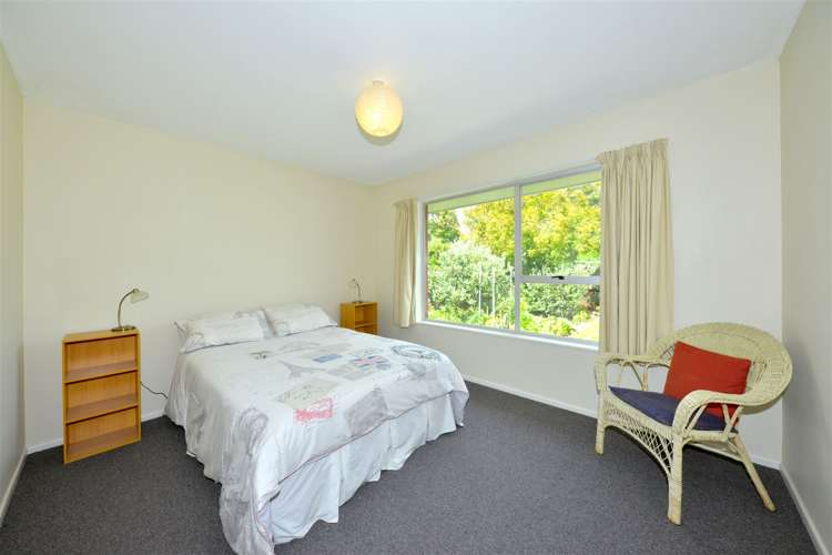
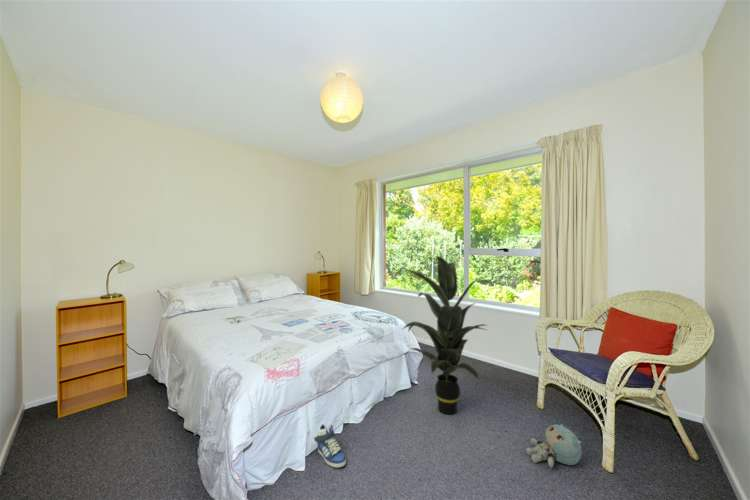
+ sneaker [313,423,347,468]
+ indoor plant [398,255,489,416]
+ plush toy [525,423,583,469]
